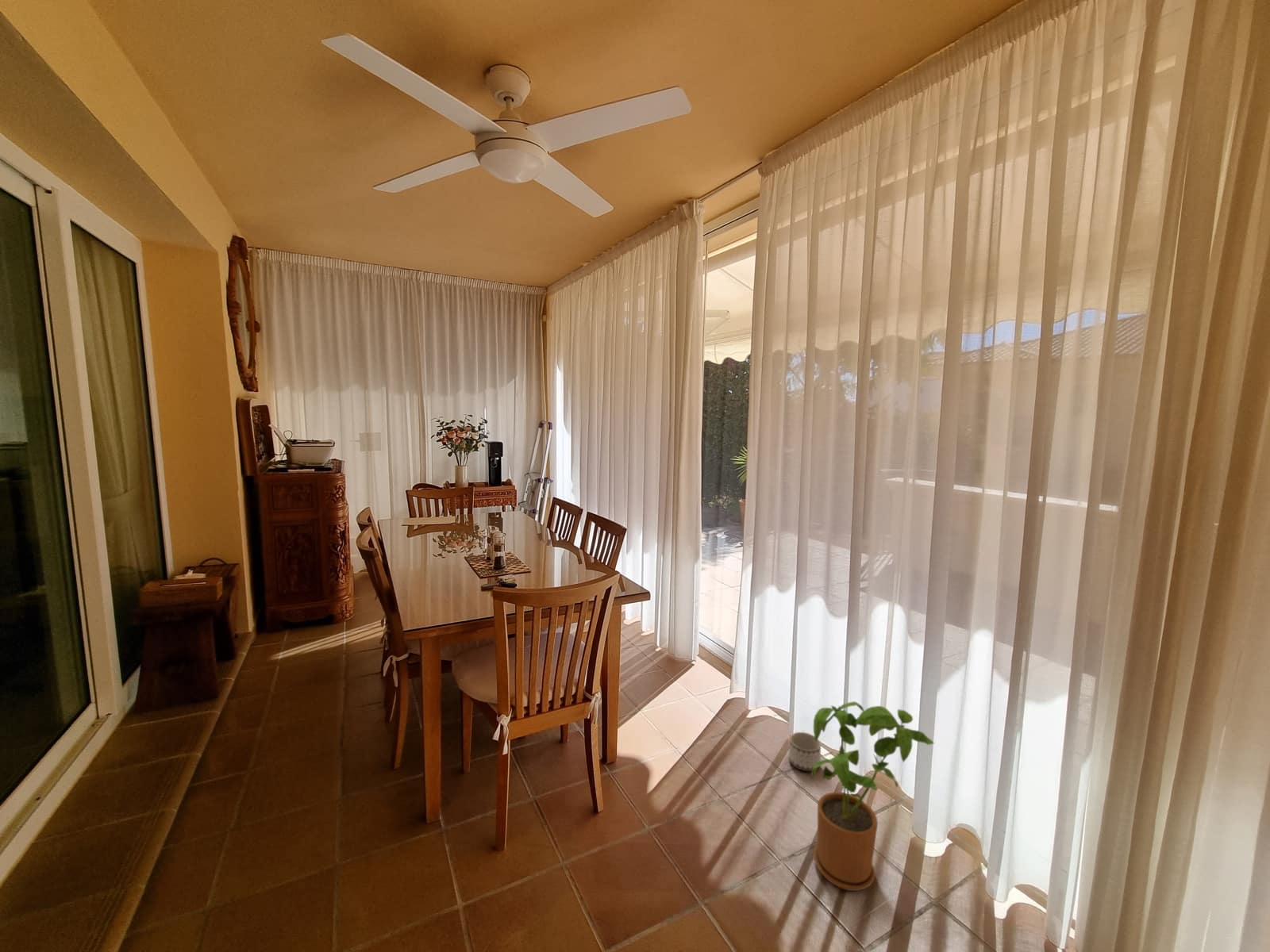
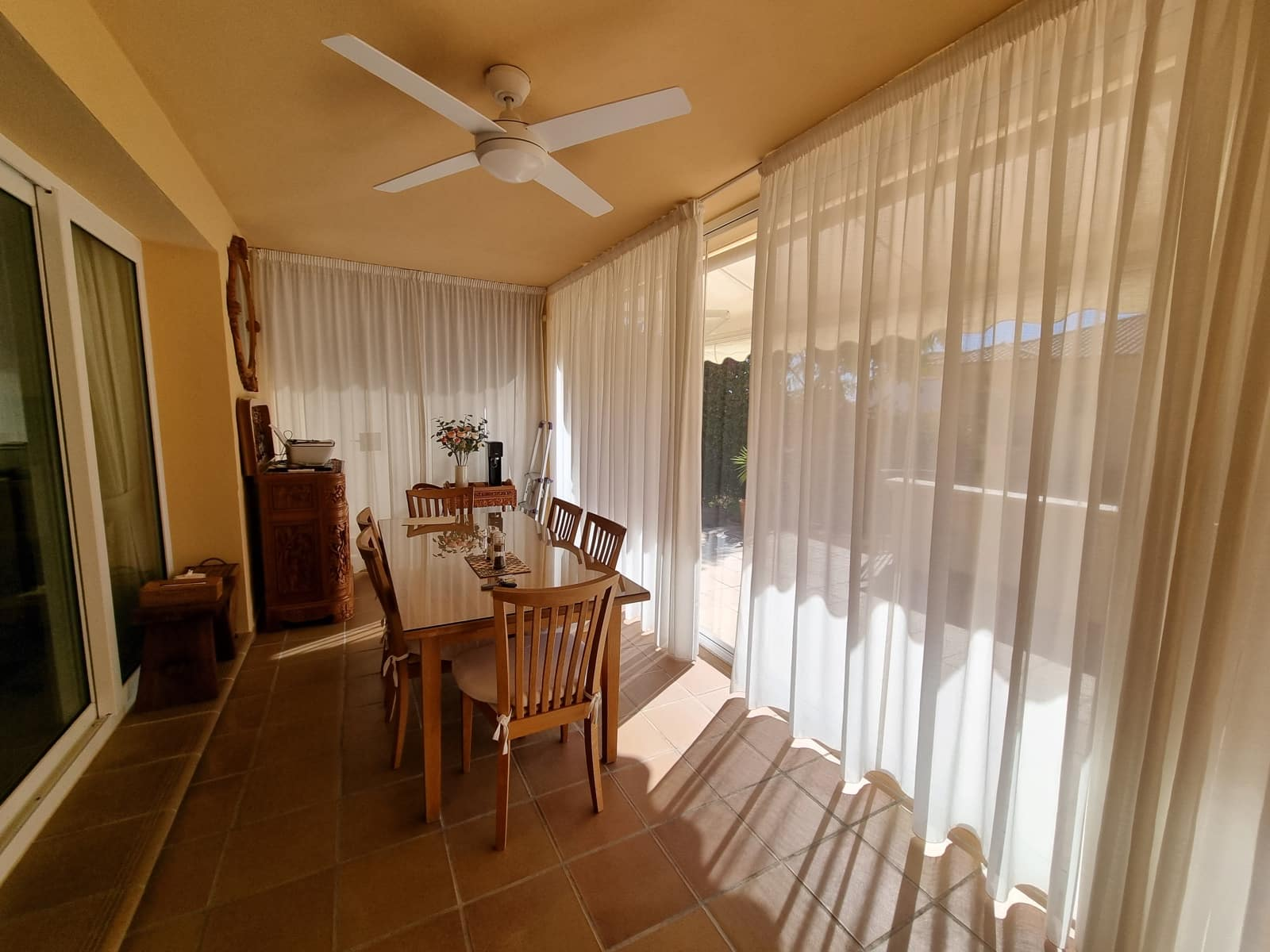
- planter [788,731,822,772]
- house plant [810,701,935,892]
